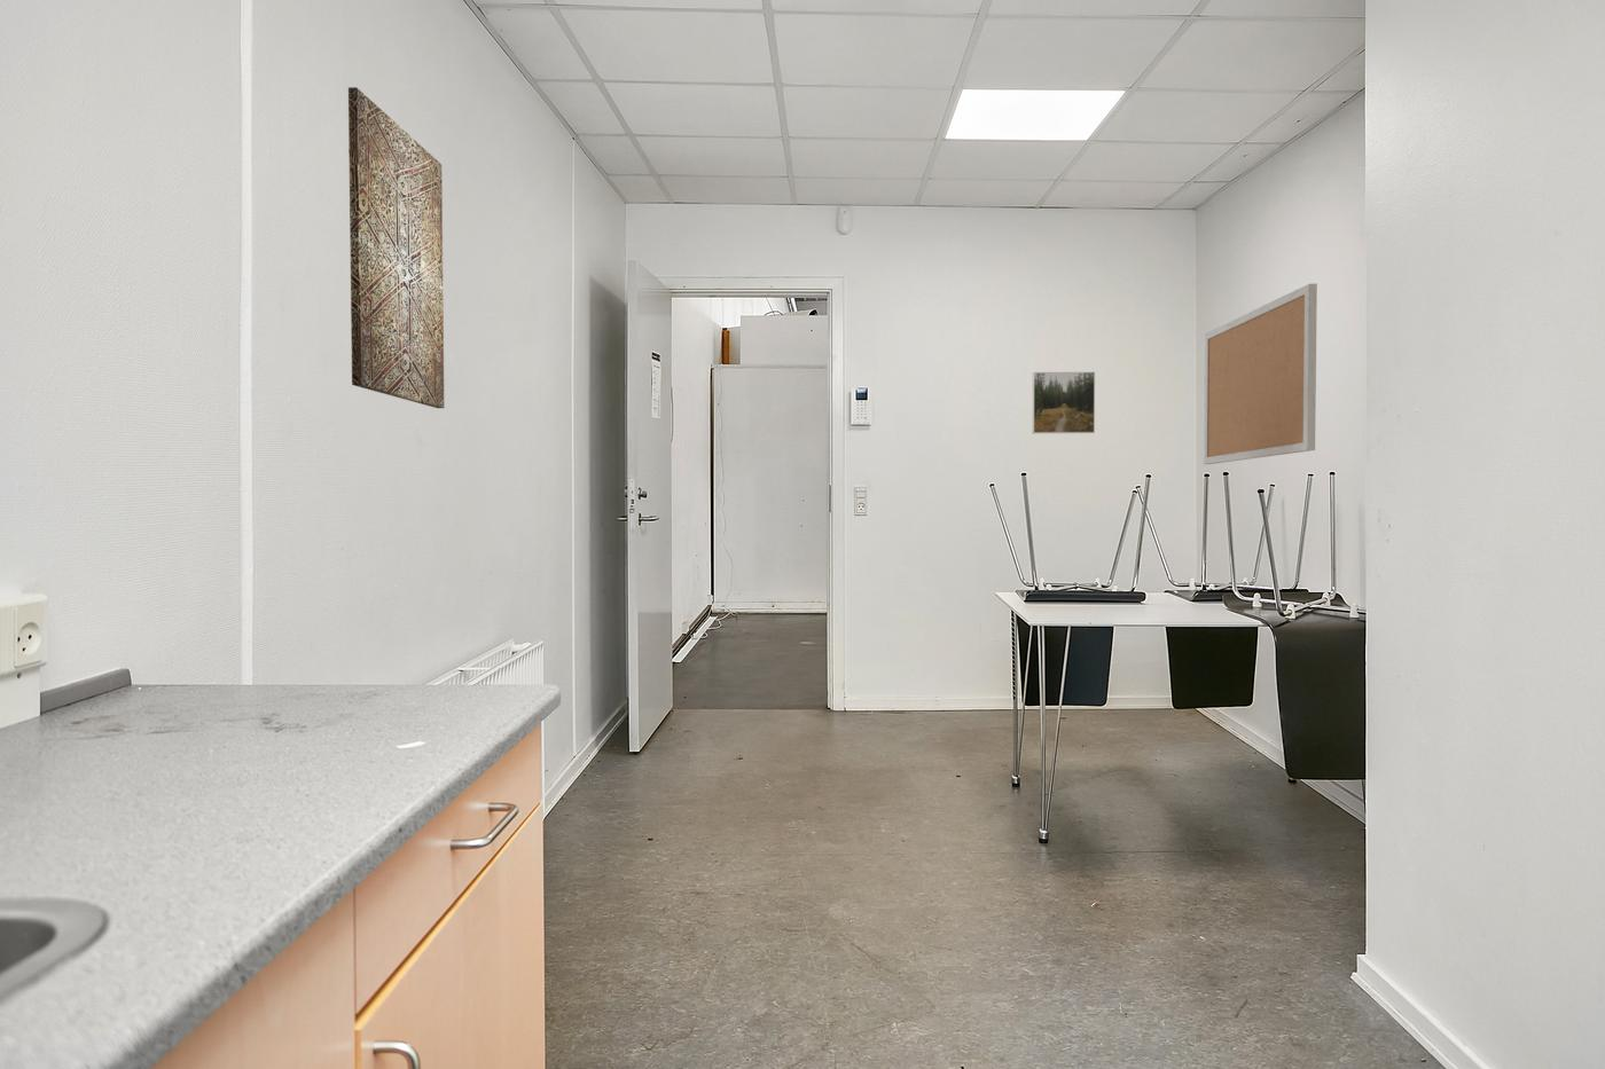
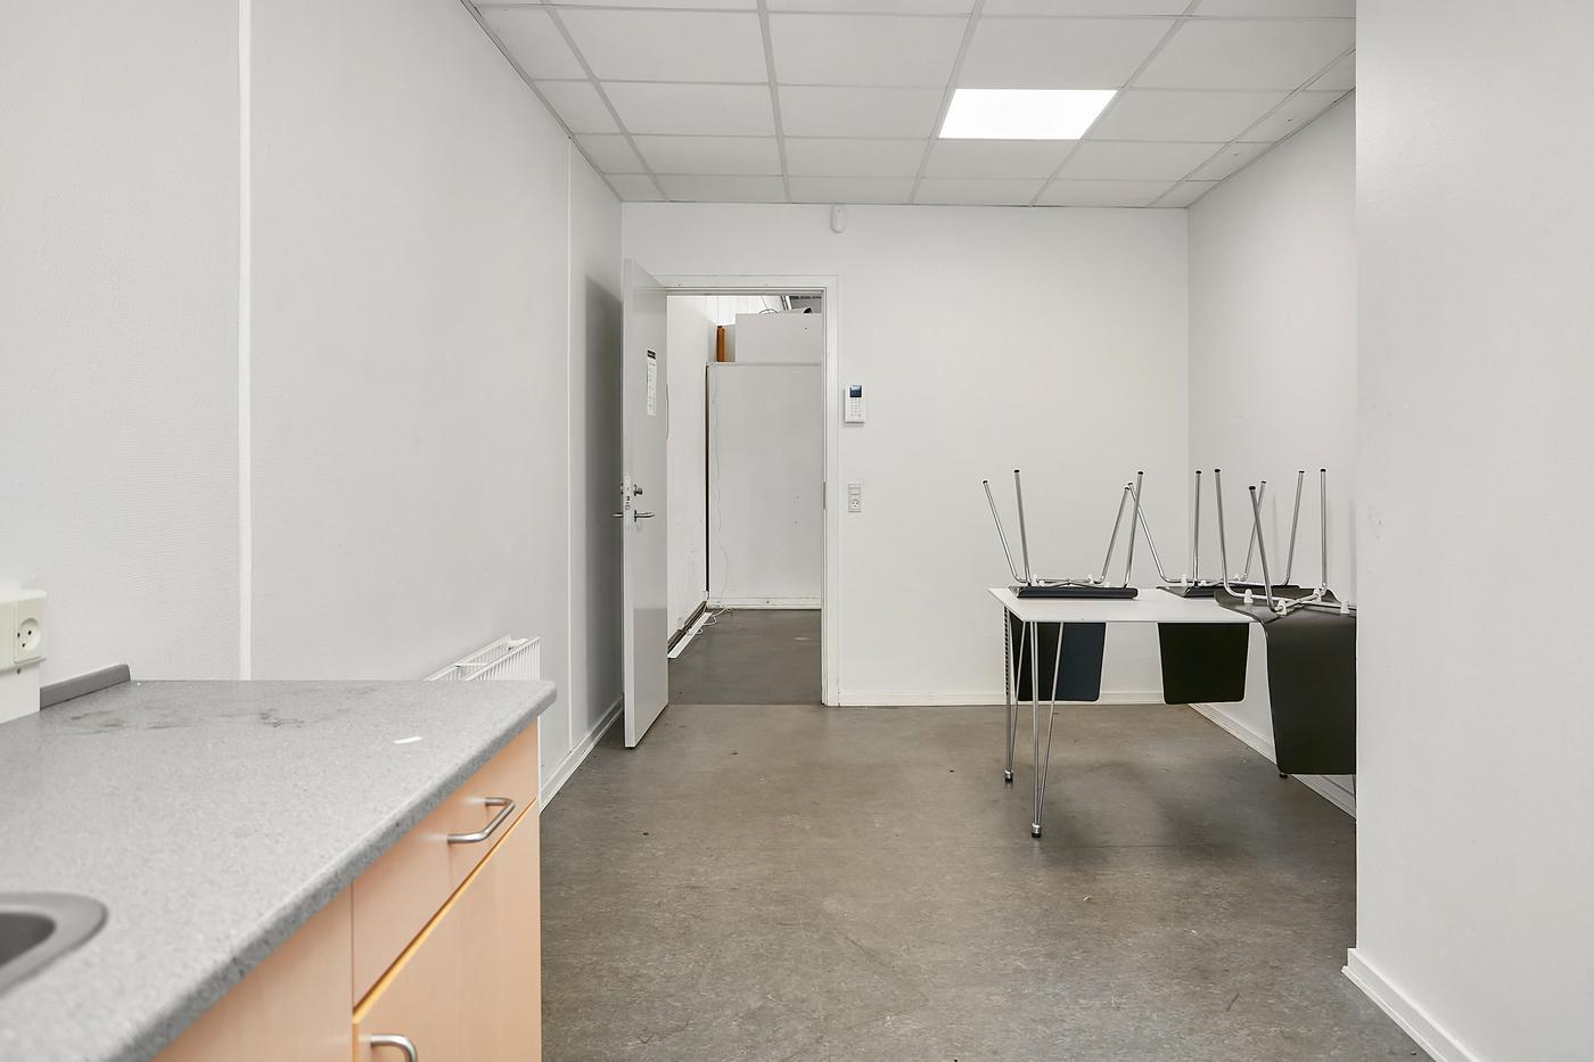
- bulletin board [1203,283,1319,465]
- wall art [347,86,445,409]
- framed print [1031,371,1095,434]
